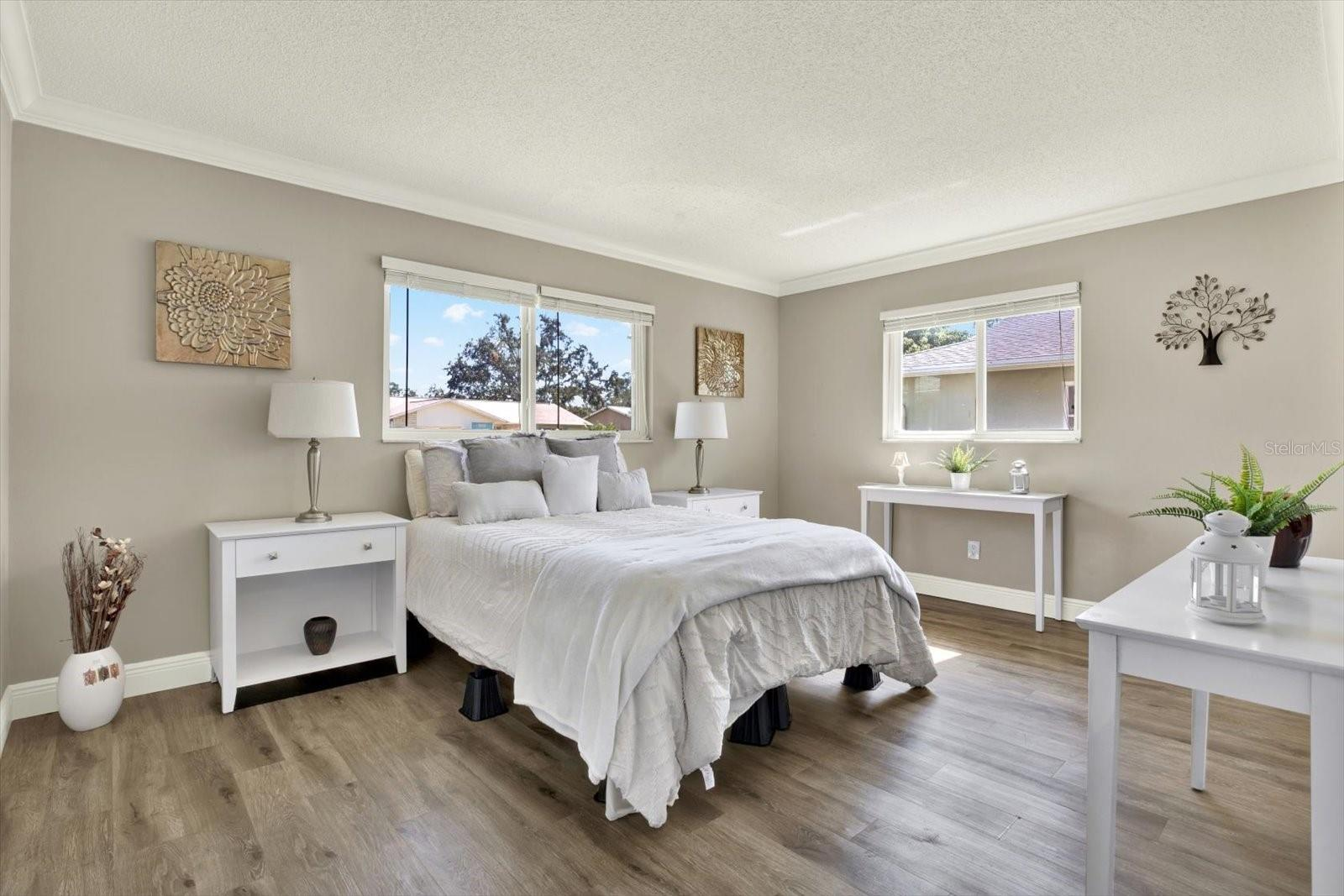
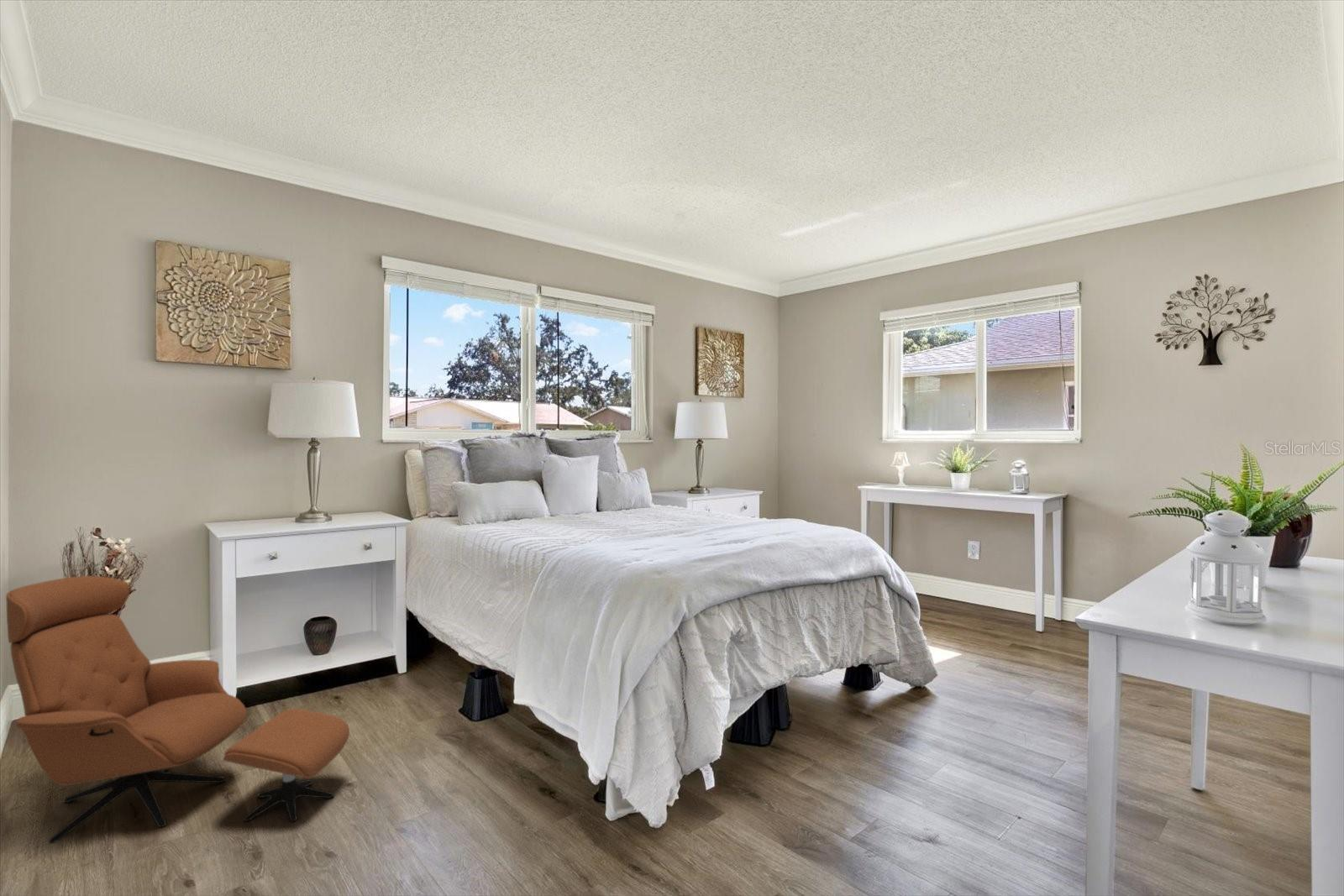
+ armchair [5,575,350,844]
